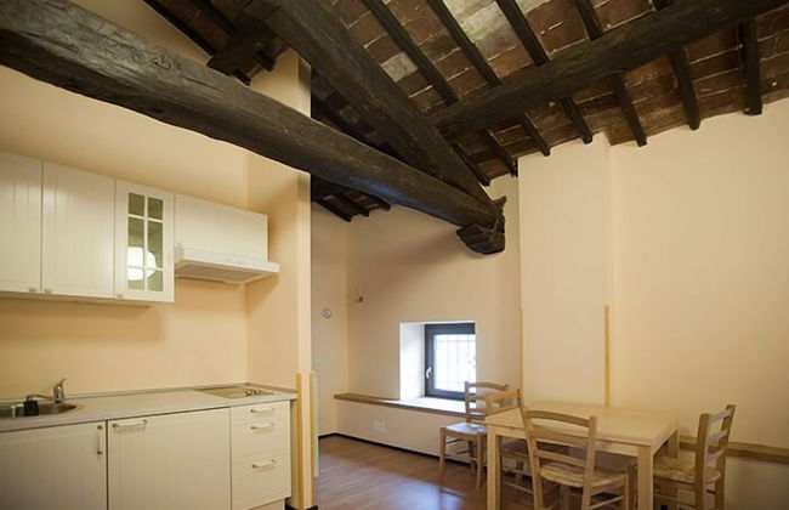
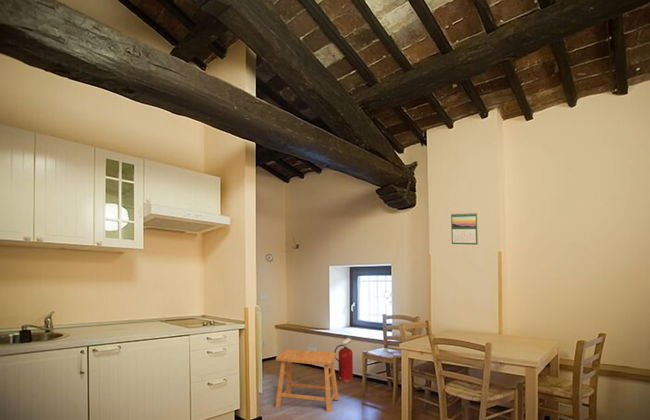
+ fire extinguisher [333,337,354,383]
+ stool [274,348,340,413]
+ calendar [450,212,479,246]
